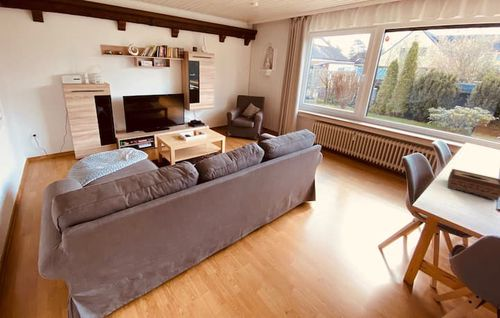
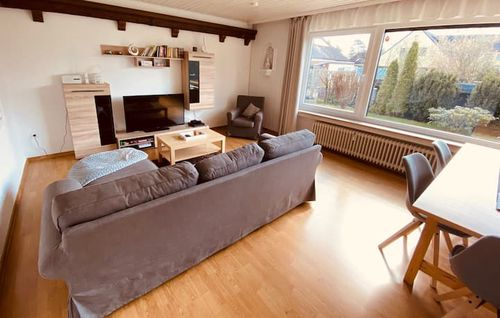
- tissue box [447,168,500,202]
